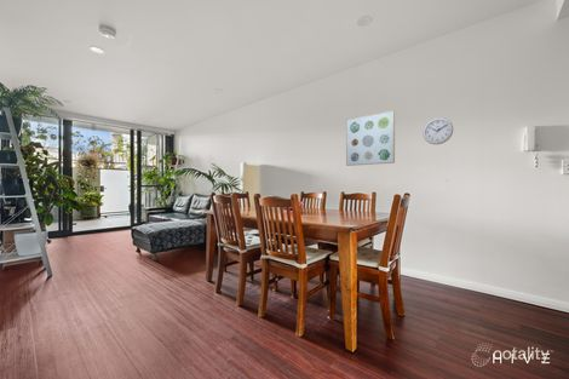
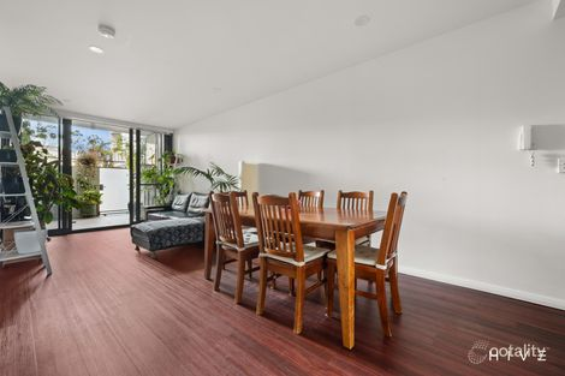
- wall clock [421,116,454,145]
- wall art [345,109,396,167]
